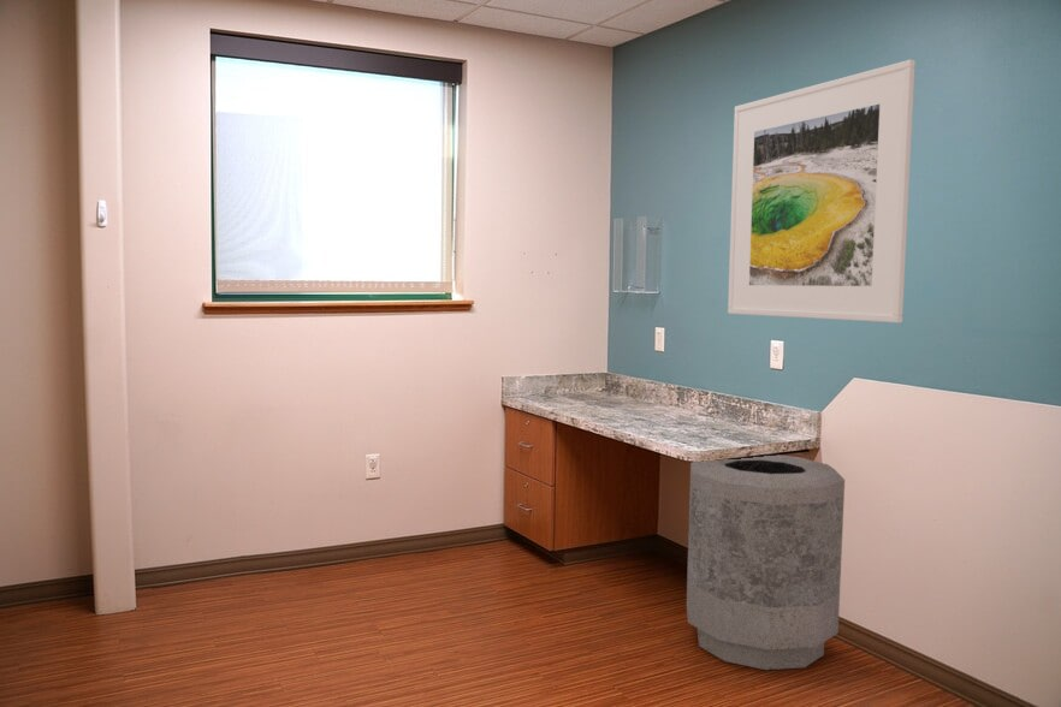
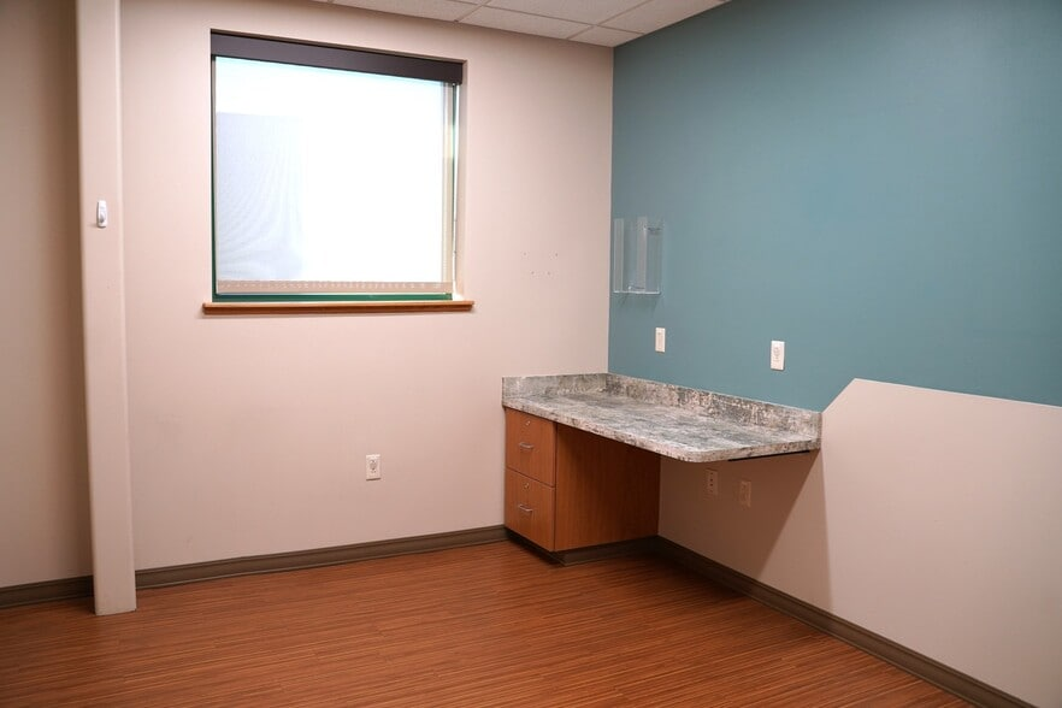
- trash can [686,453,846,671]
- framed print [727,59,917,323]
